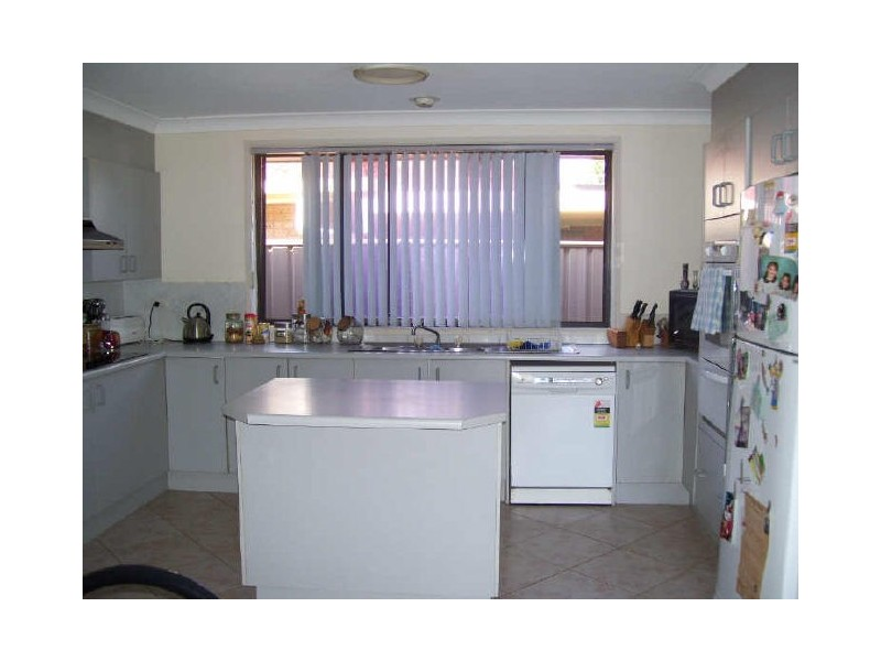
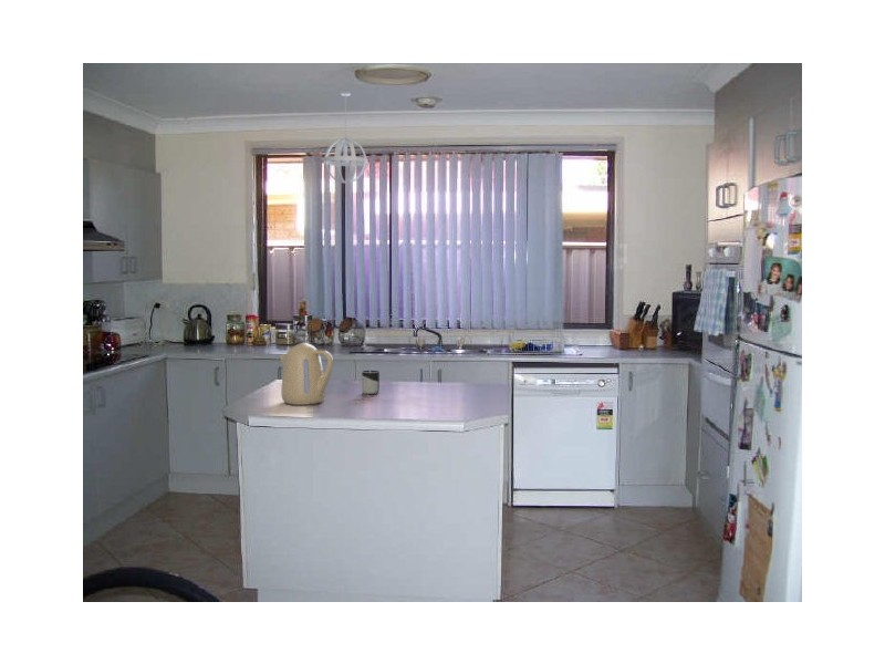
+ cup [361,370,381,395]
+ kettle [278,342,334,406]
+ pendant light [322,91,368,185]
